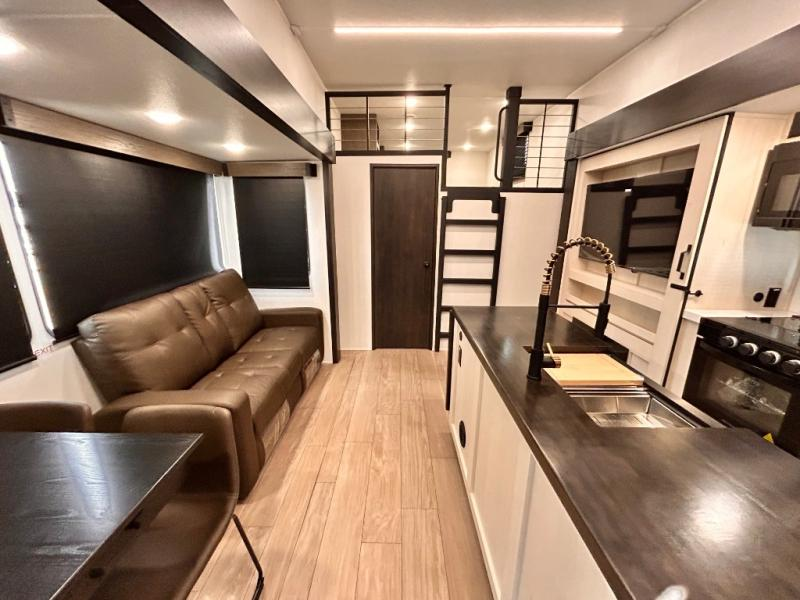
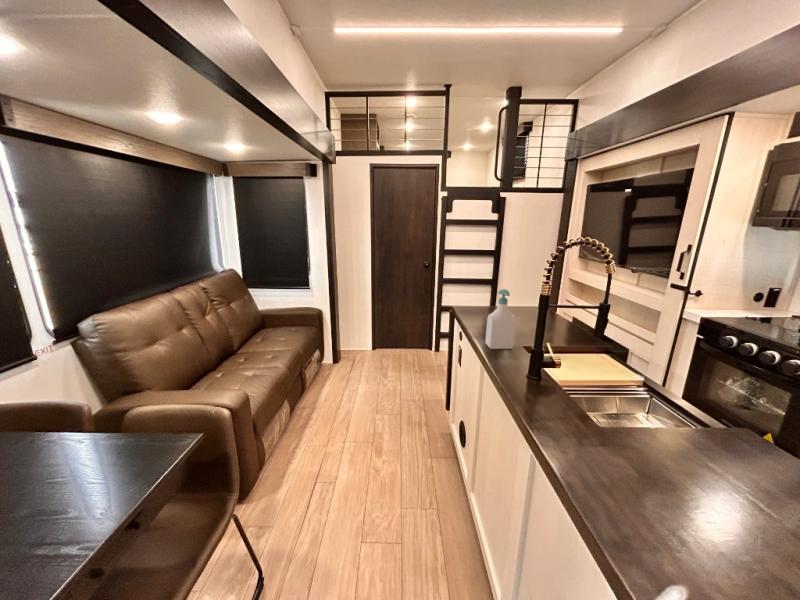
+ soap bottle [484,288,517,350]
